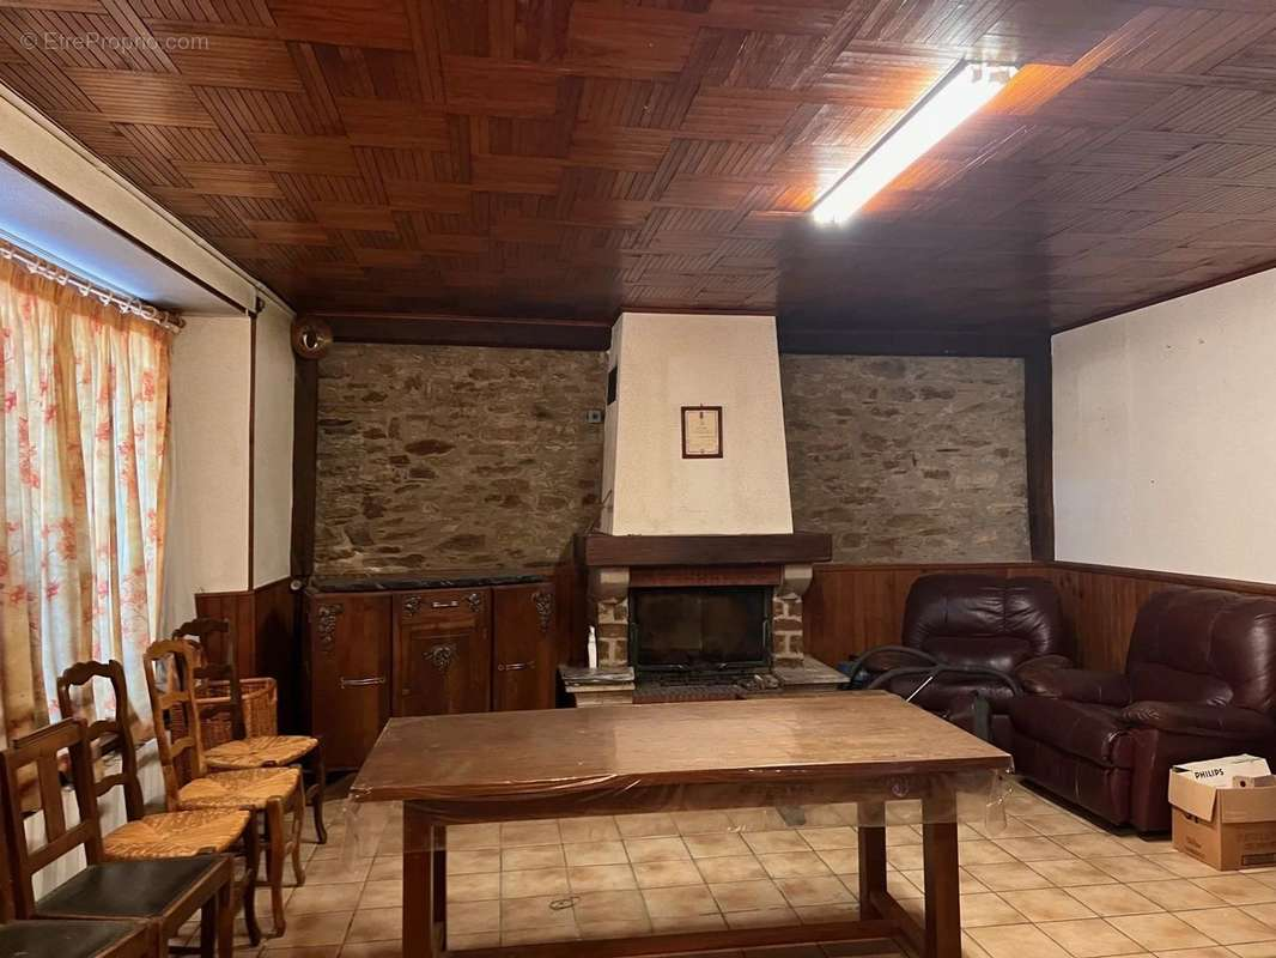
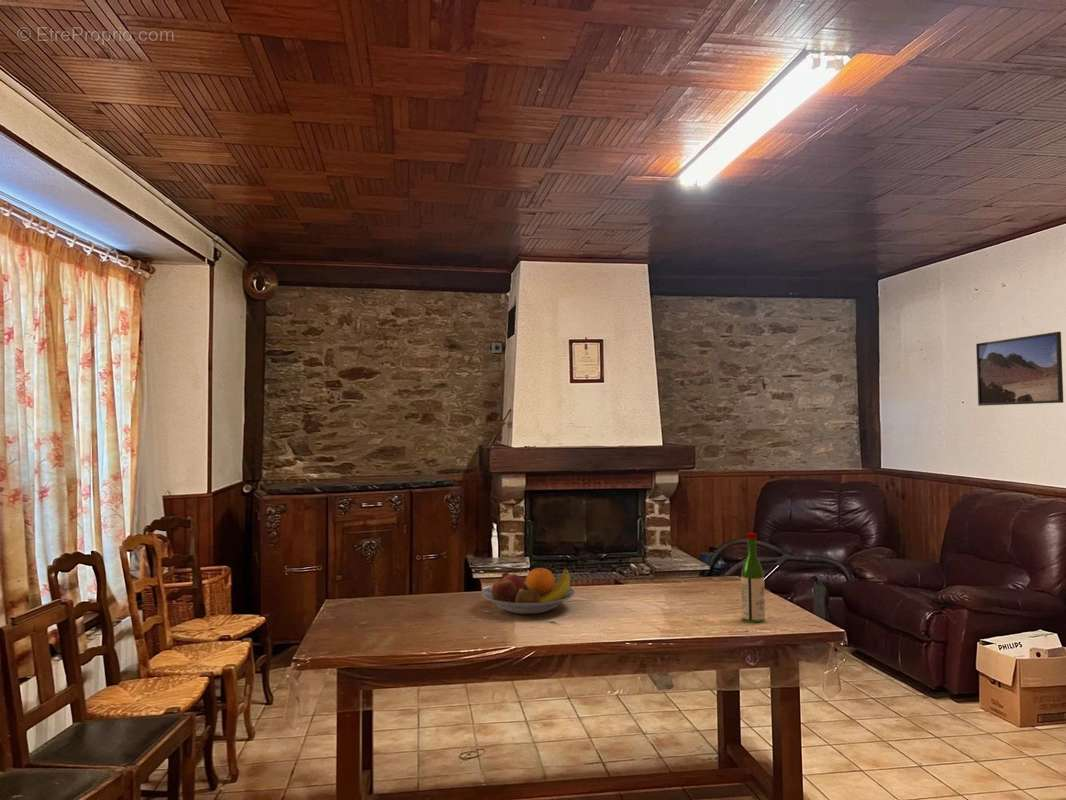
+ fruit bowl [480,567,576,615]
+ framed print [975,331,1064,407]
+ wine bottle [740,532,766,624]
